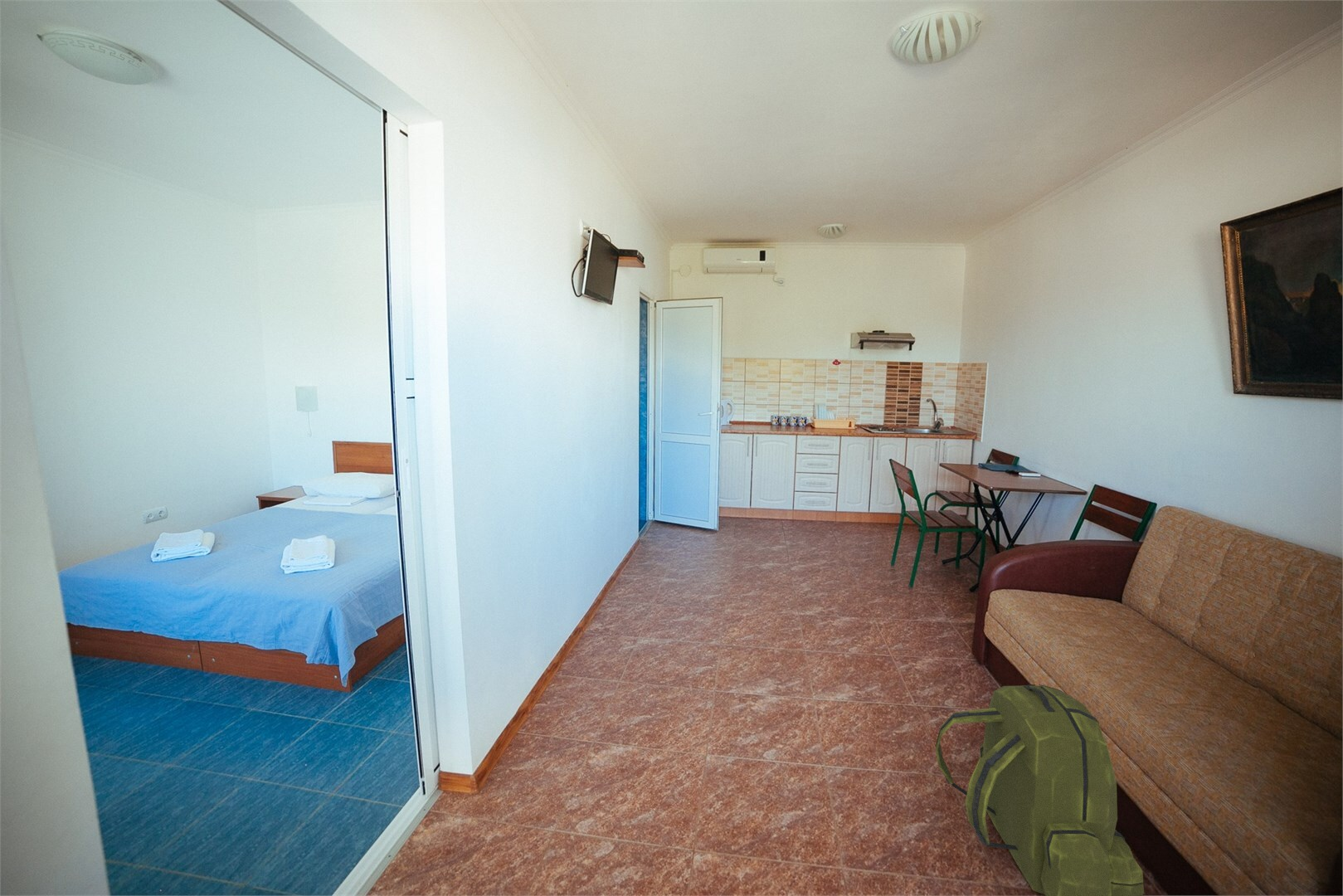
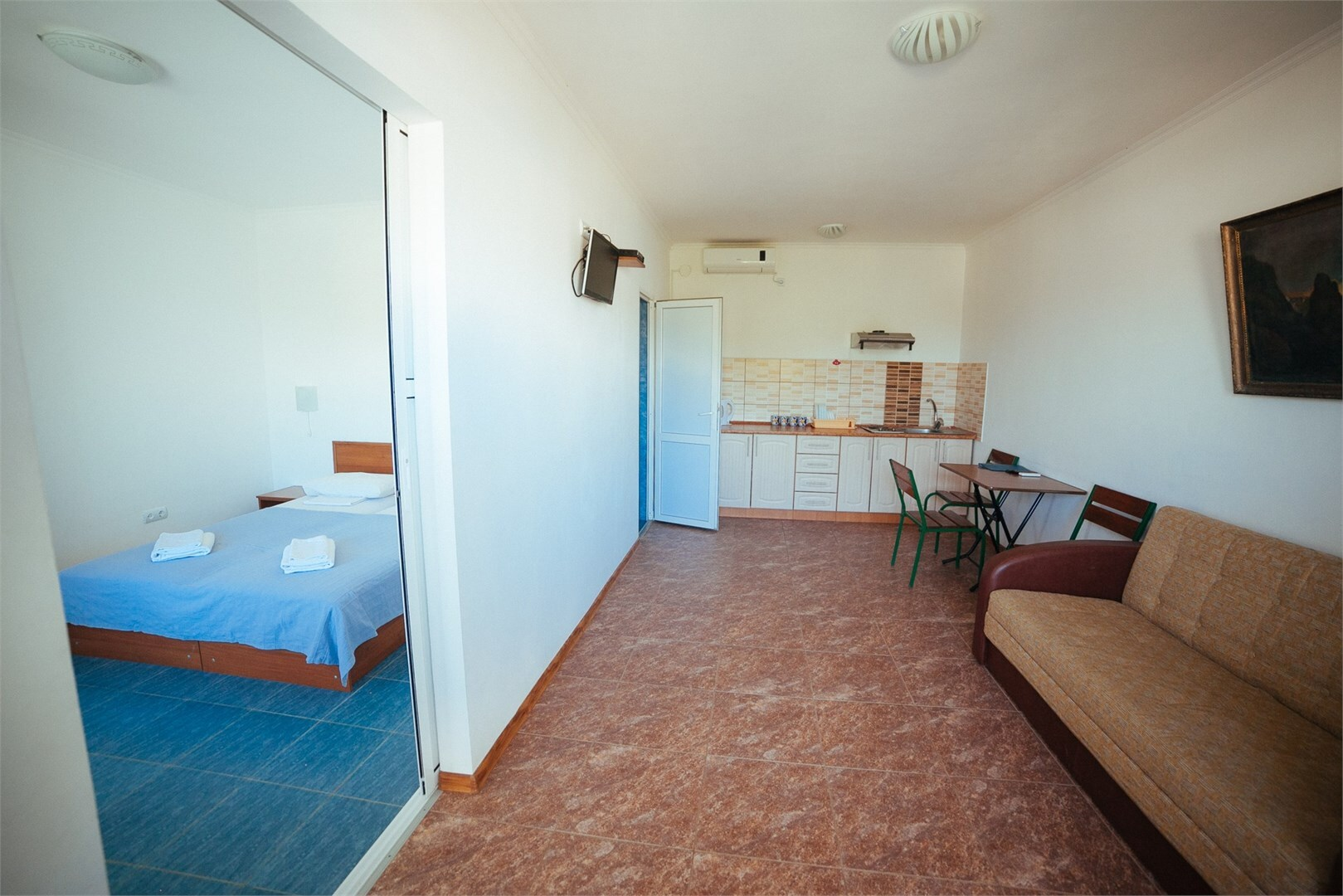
- backpack [935,684,1145,896]
